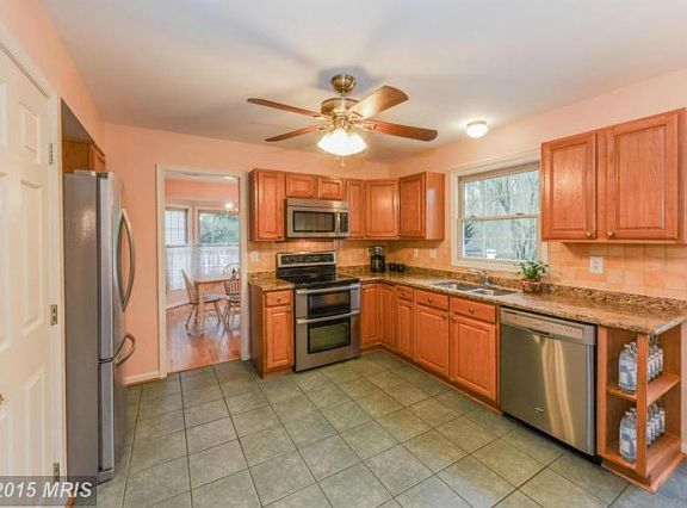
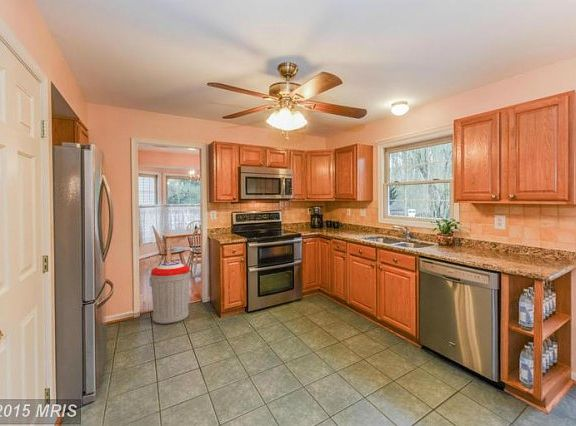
+ trash can [148,261,192,325]
